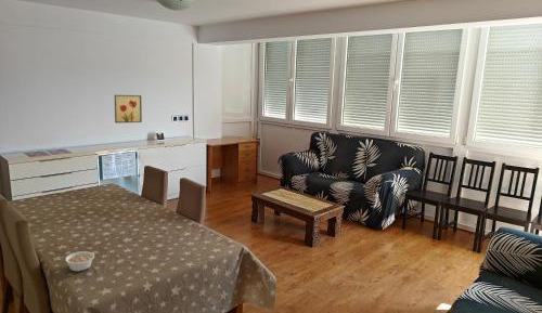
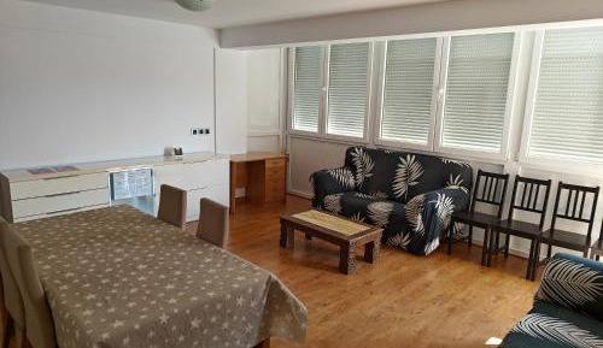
- legume [64,250,95,272]
- wall art [114,94,143,123]
